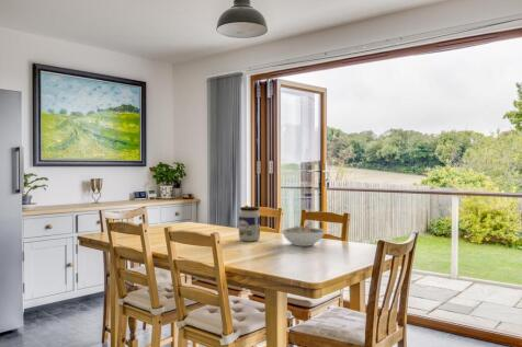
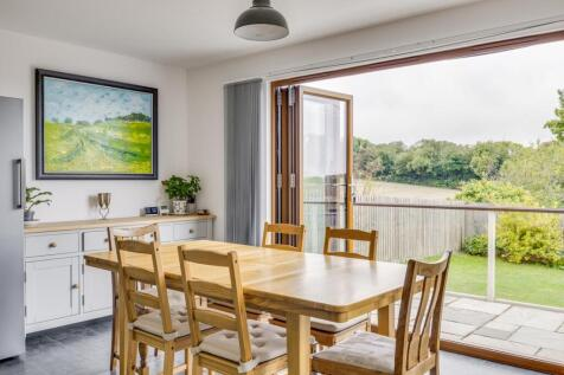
- bowl [281,223,326,247]
- jar [238,206,261,242]
